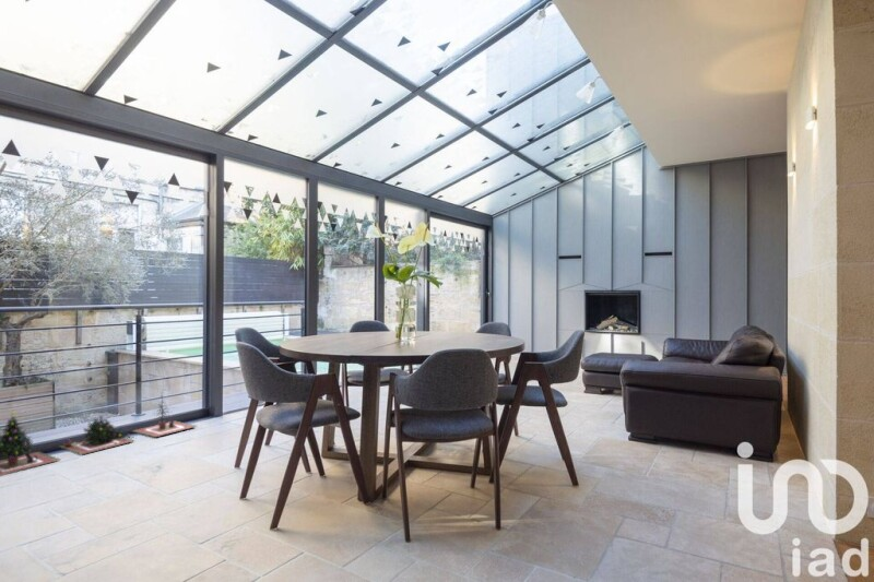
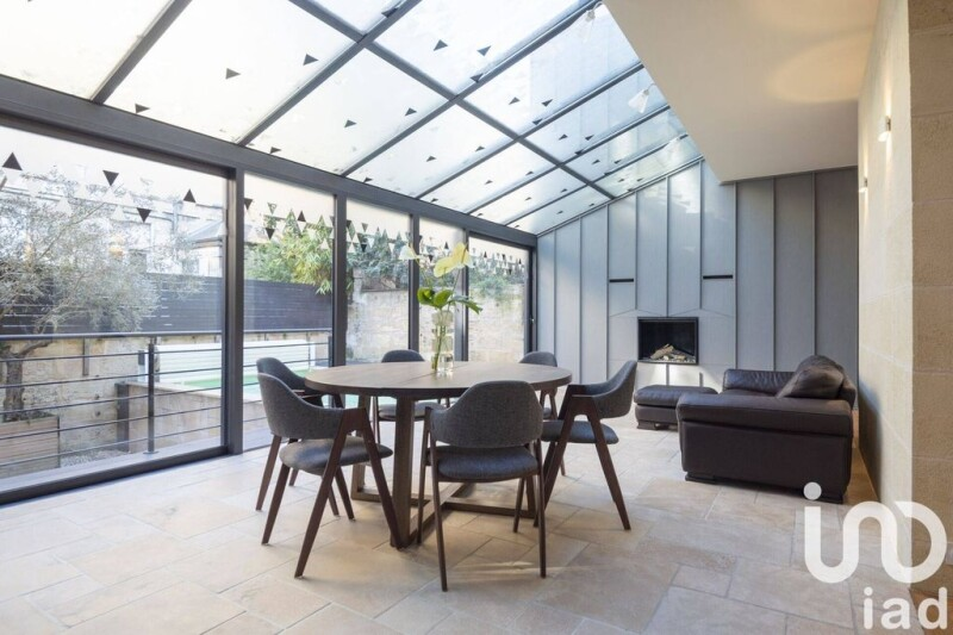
- potted tree [0,390,198,477]
